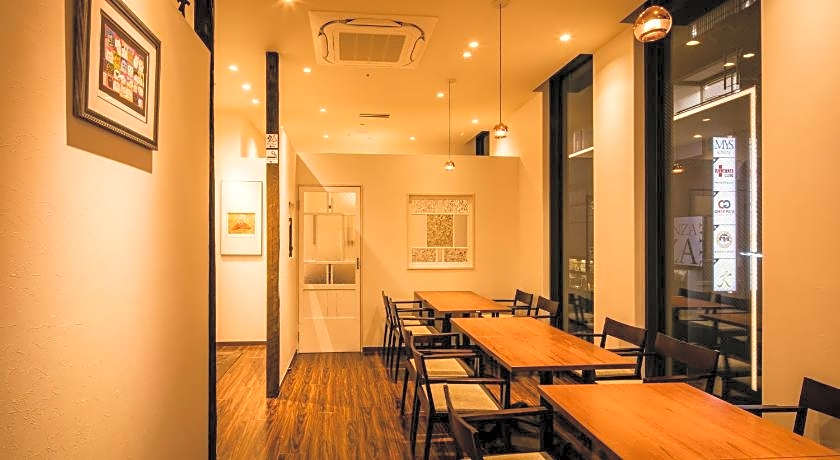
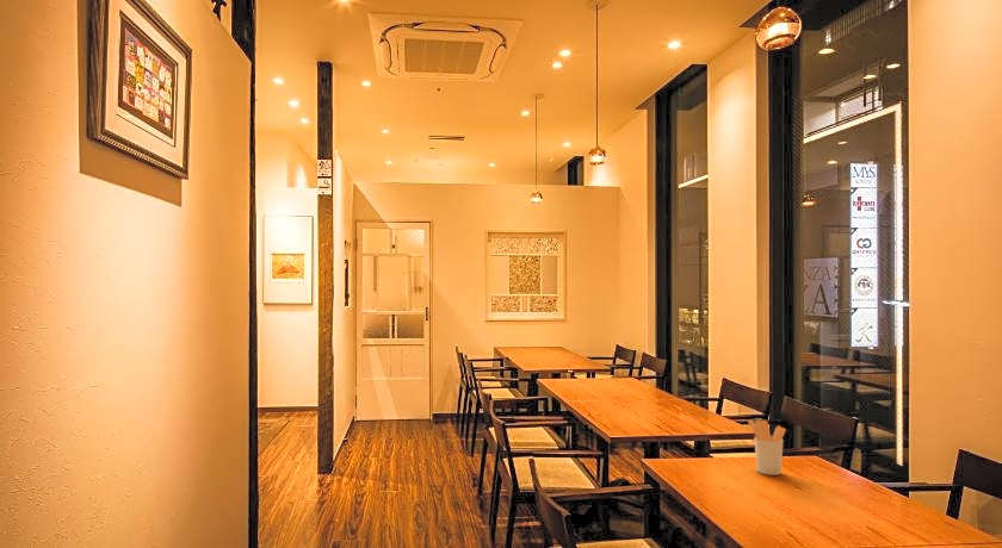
+ utensil holder [747,418,787,477]
